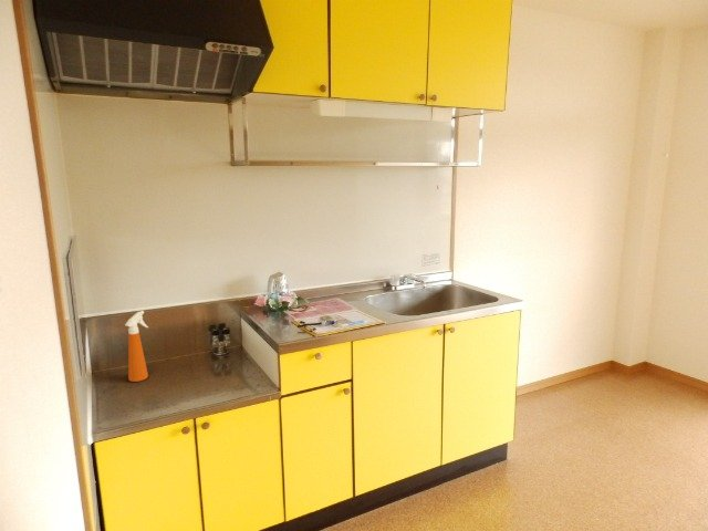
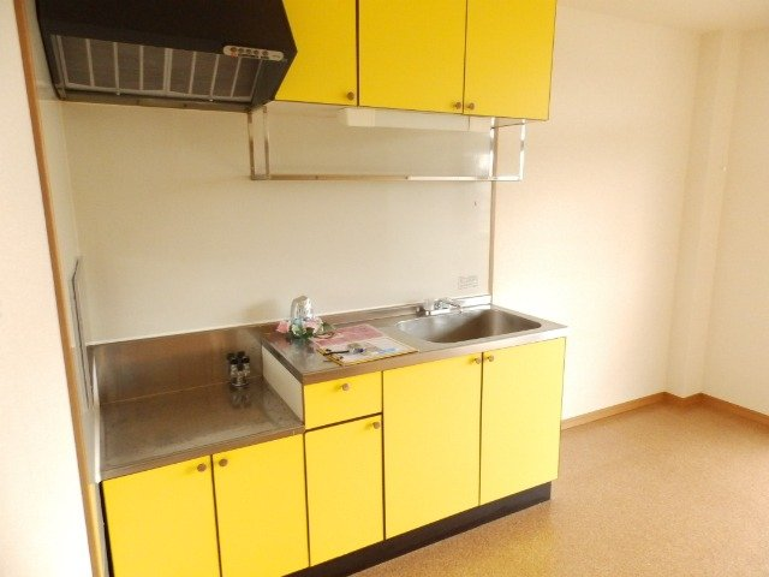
- spray bottle [124,310,149,383]
